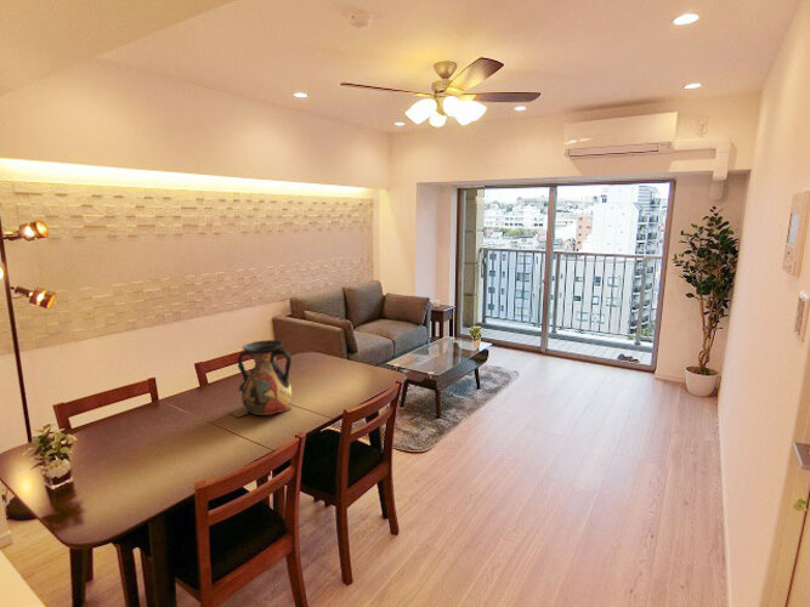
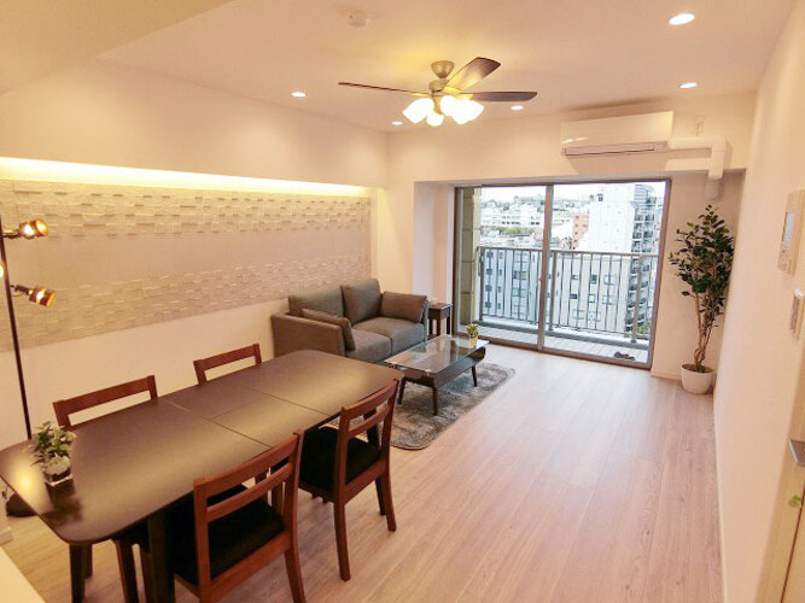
- vase [225,339,293,419]
